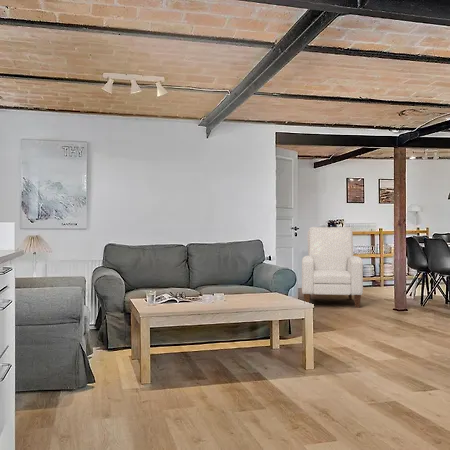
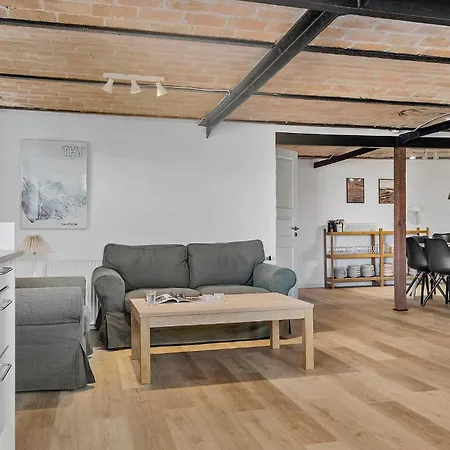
- chair [301,226,364,309]
